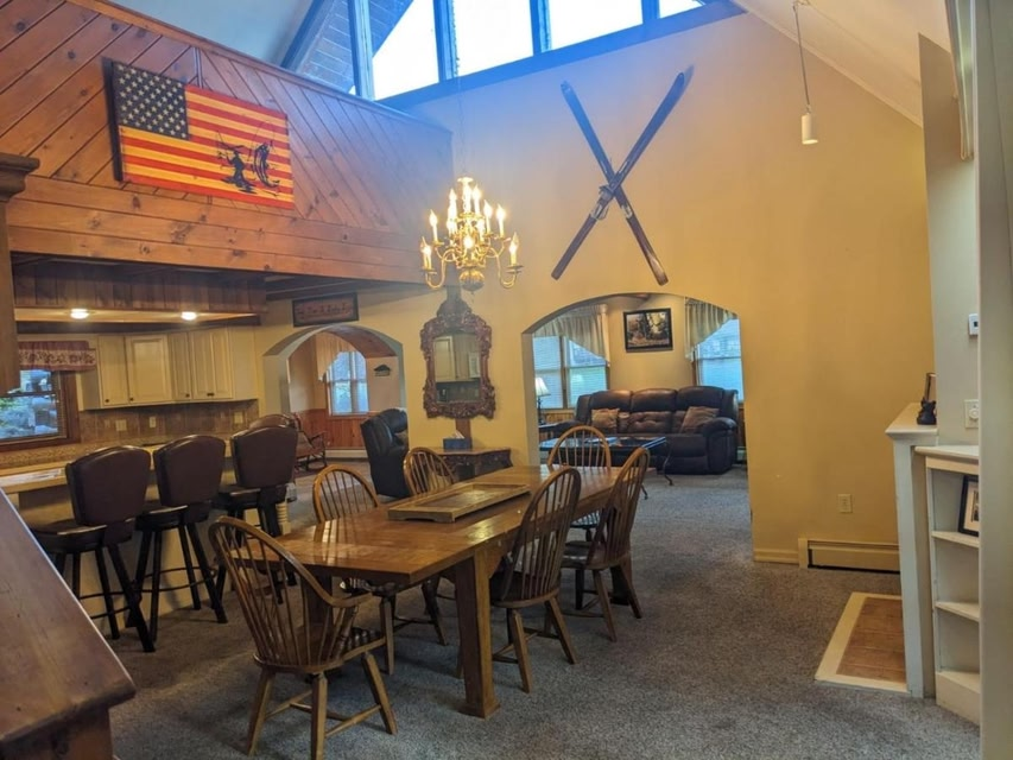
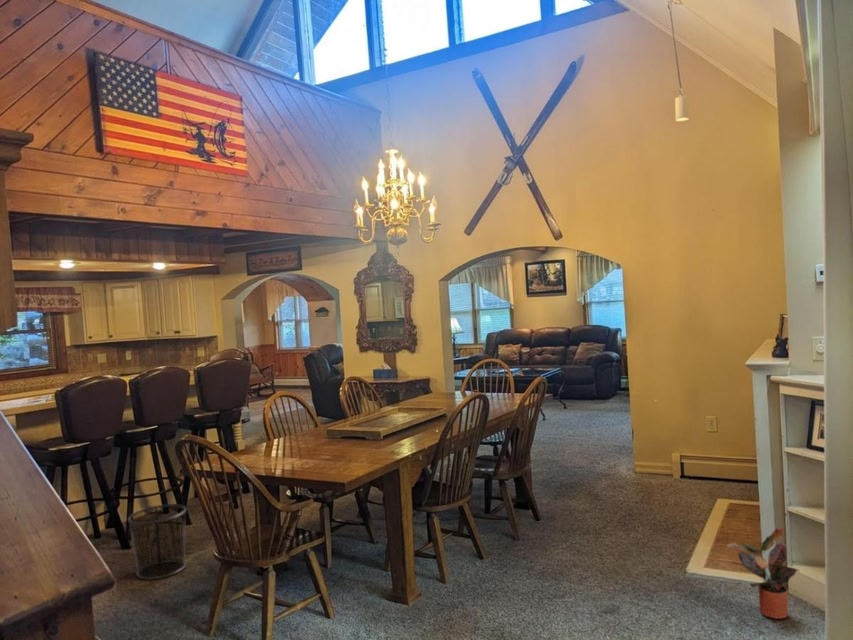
+ waste bin [127,503,188,581]
+ potted plant [725,526,800,620]
